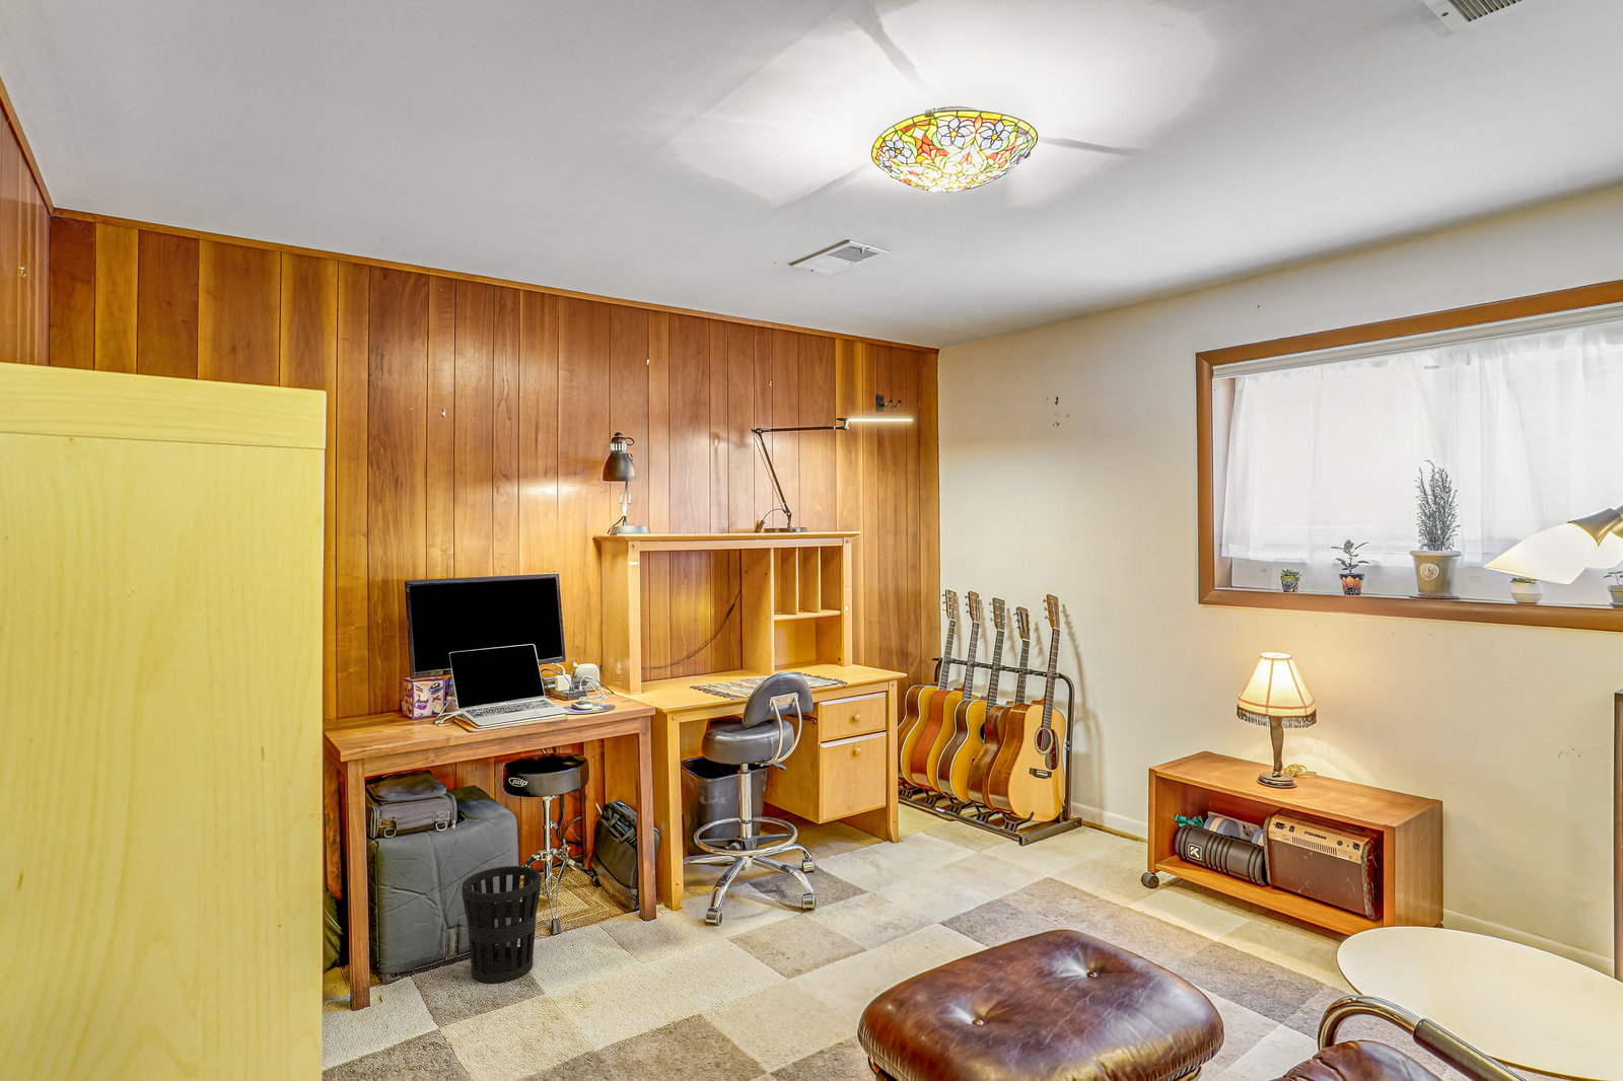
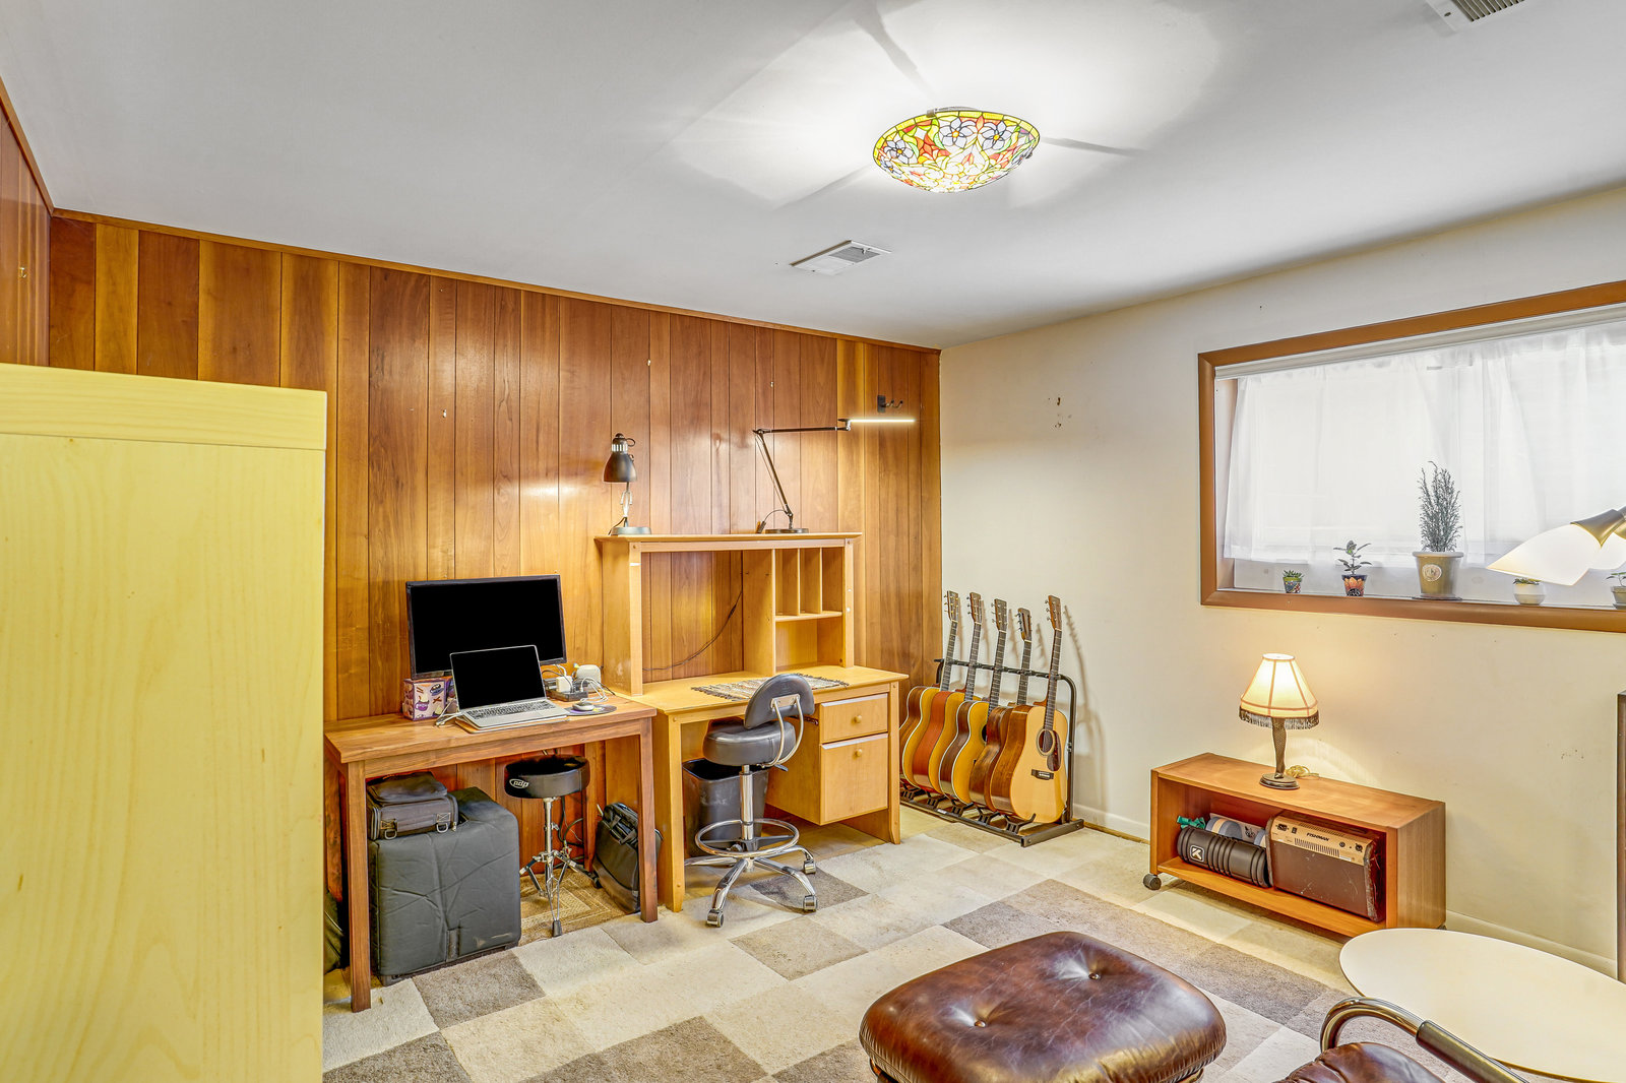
- wastebasket [461,865,542,984]
